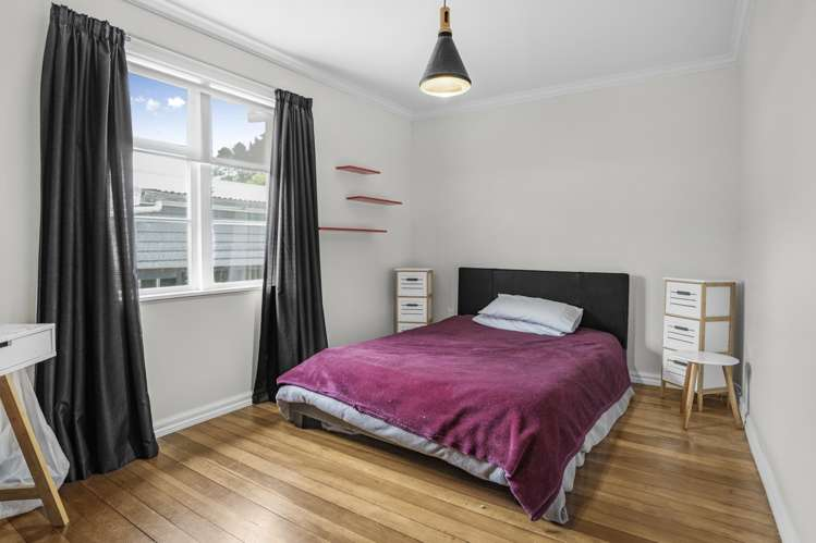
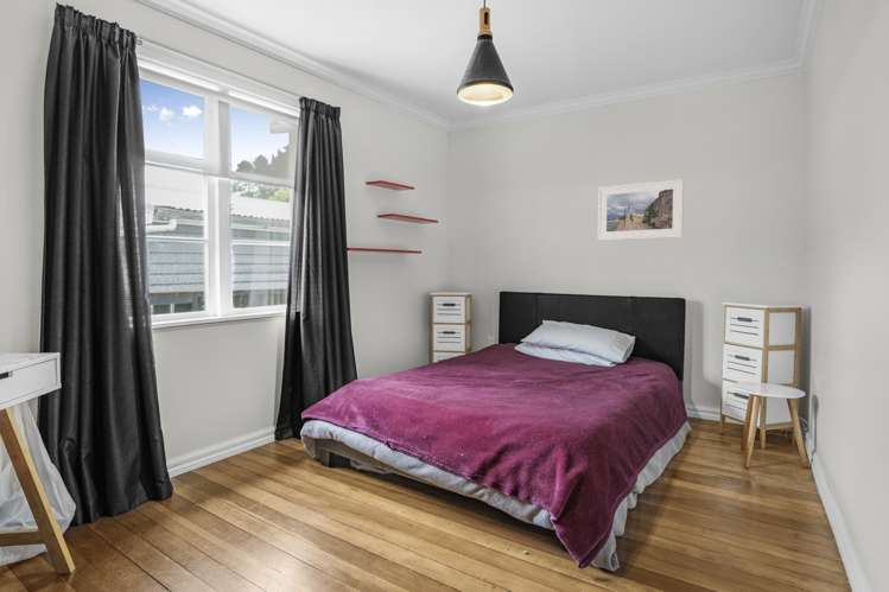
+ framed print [596,178,685,242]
